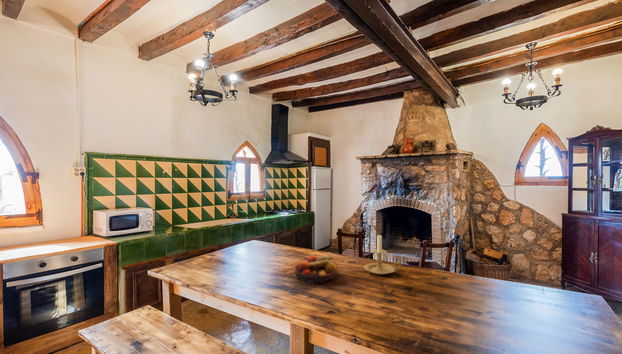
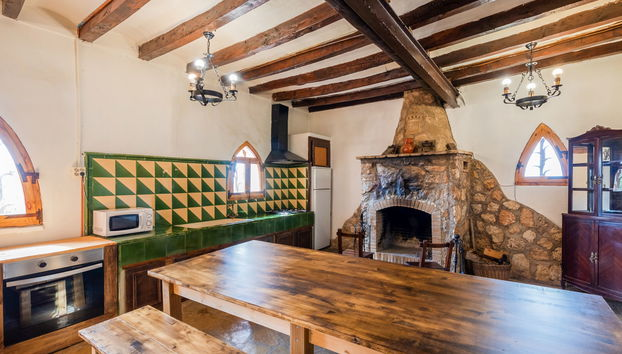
- fruit bowl [293,251,340,284]
- candle holder [363,233,402,275]
